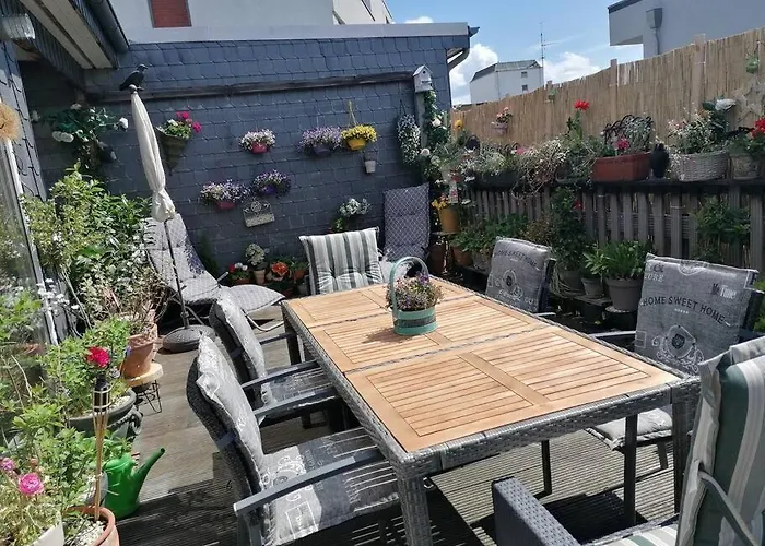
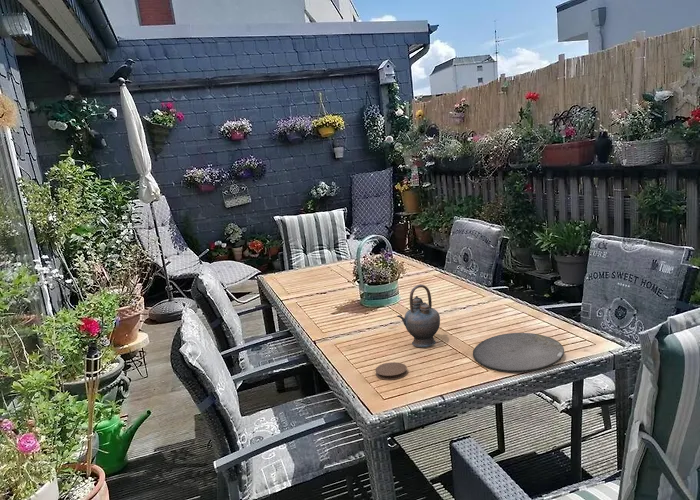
+ coaster [374,361,408,381]
+ plate [472,332,565,374]
+ teapot [396,284,441,348]
